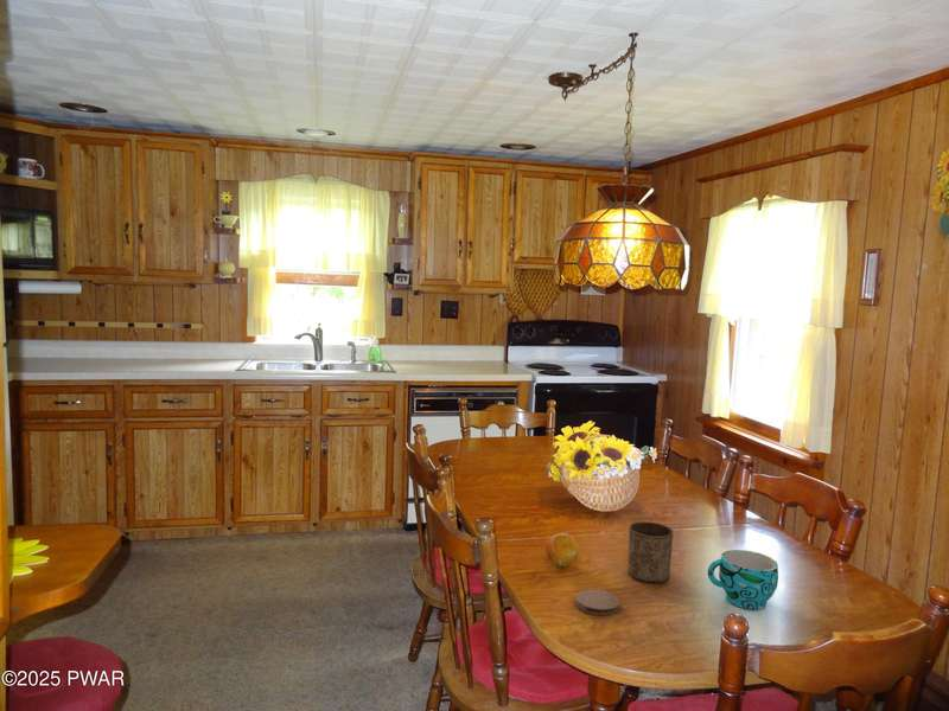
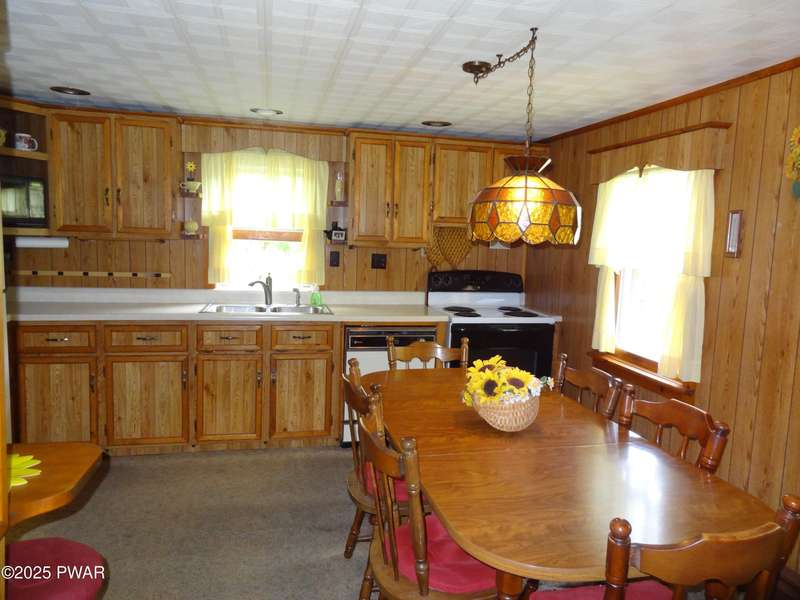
- cup [628,520,675,584]
- coaster [574,588,620,616]
- cup [707,549,779,610]
- fruit [544,532,580,568]
